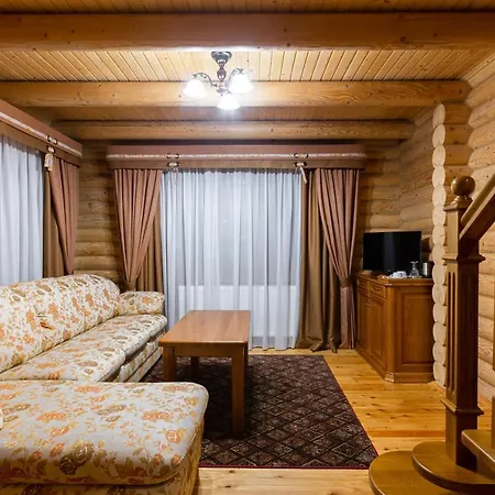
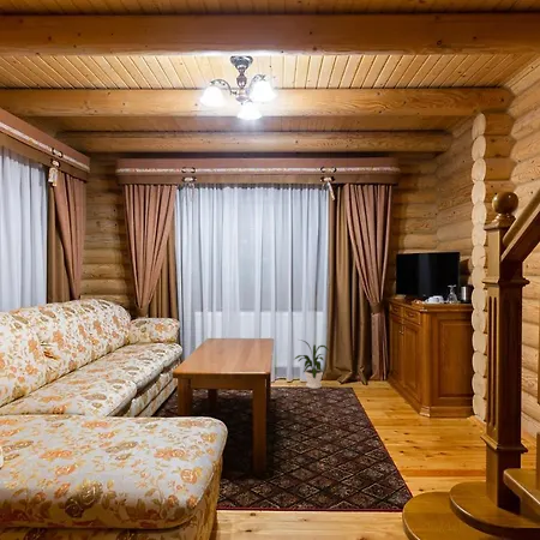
+ house plant [293,338,331,390]
